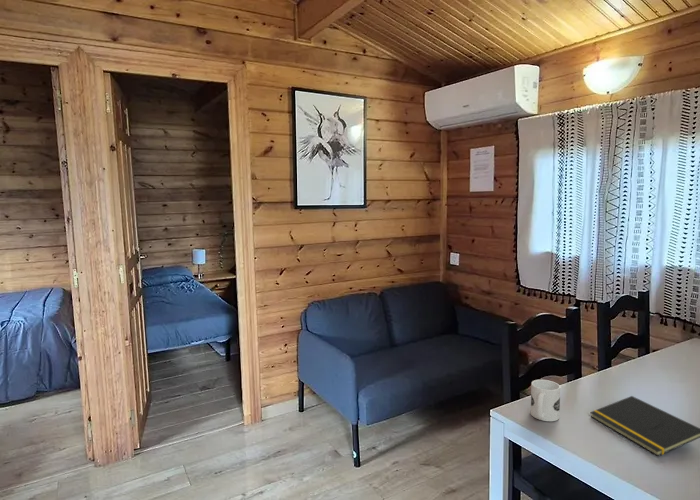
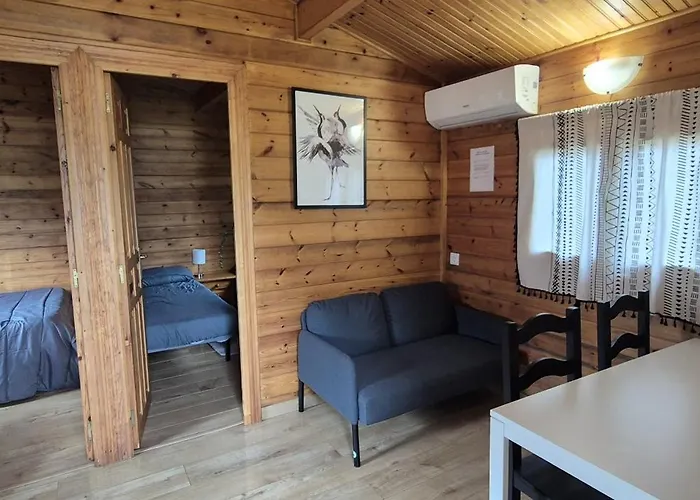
- mug [530,379,561,422]
- notepad [589,395,700,457]
